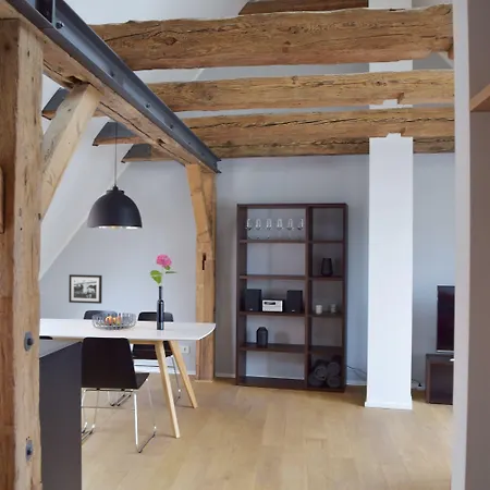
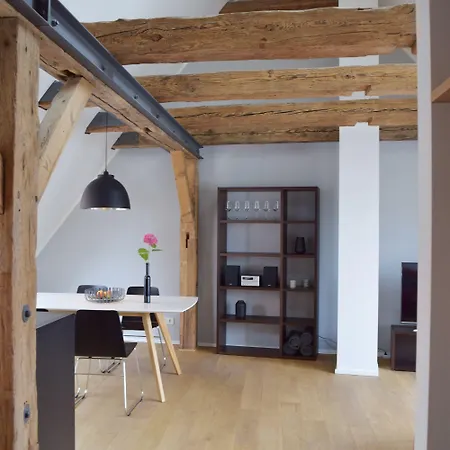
- picture frame [68,273,103,305]
